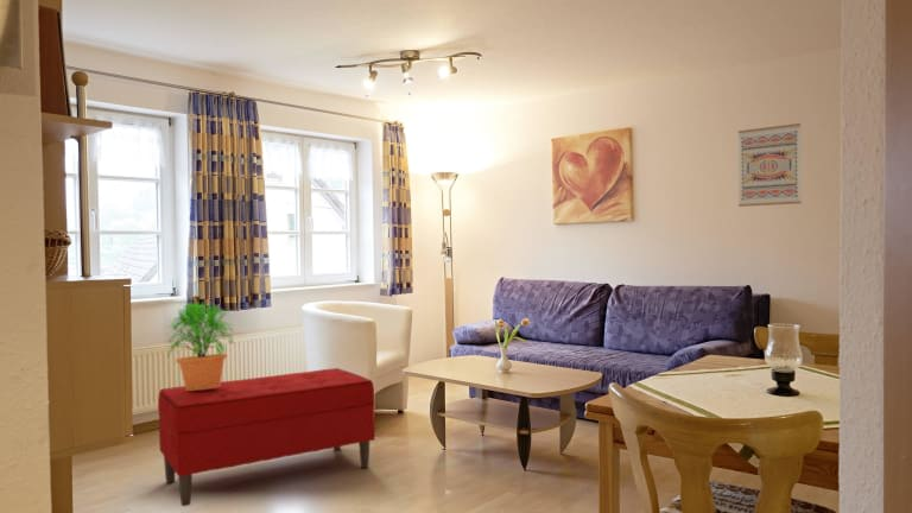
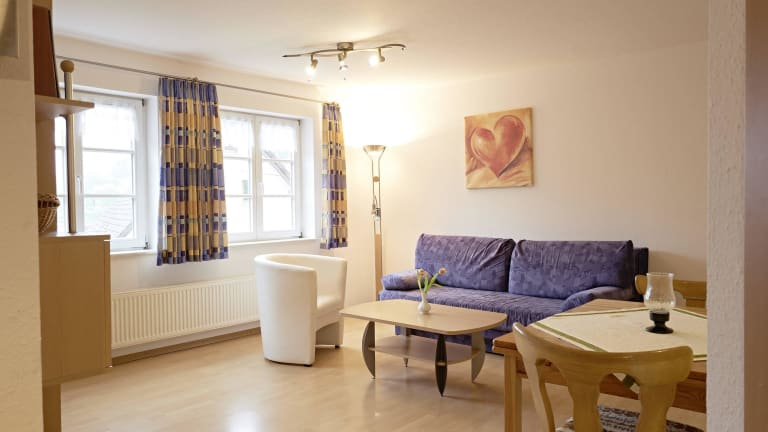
- bench [157,367,376,507]
- potted plant [163,299,235,391]
- wall art [736,122,803,208]
